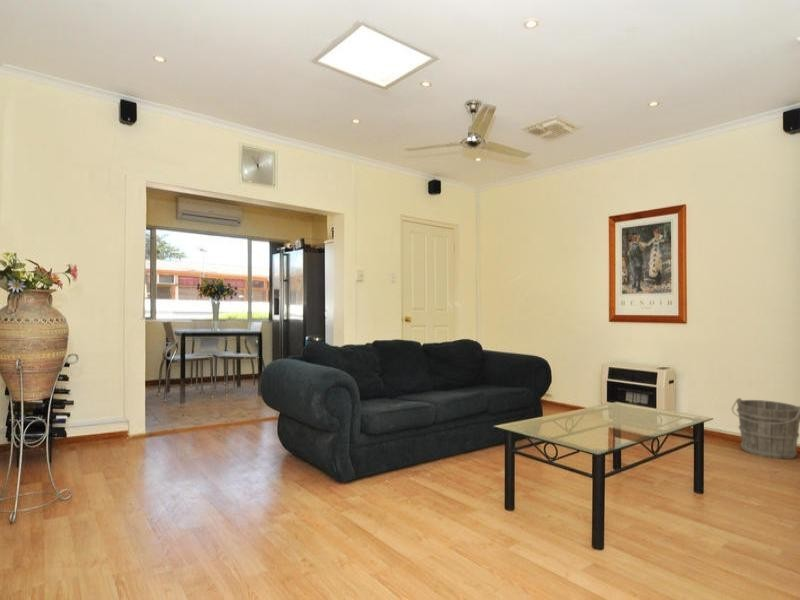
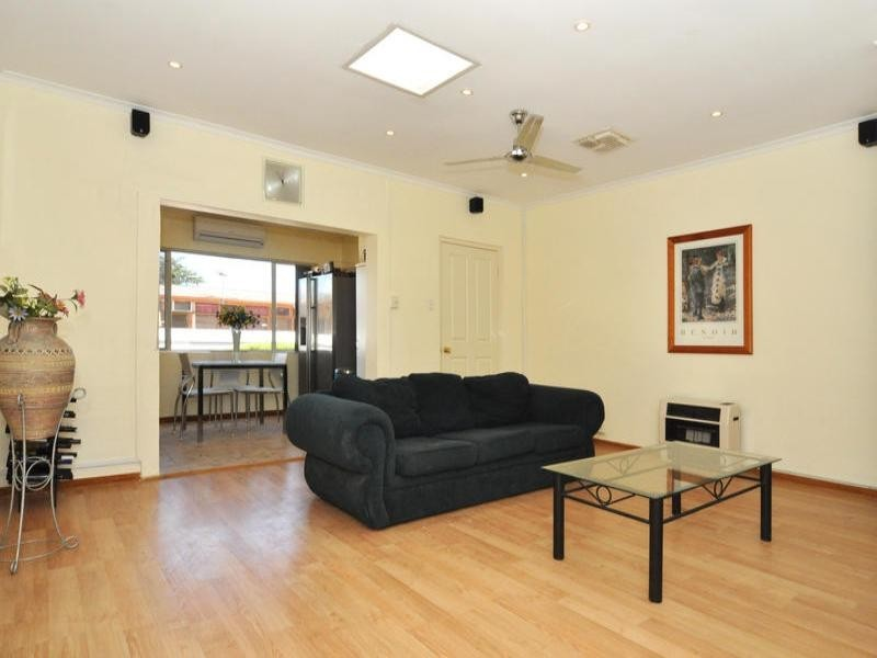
- bucket [731,397,800,460]
